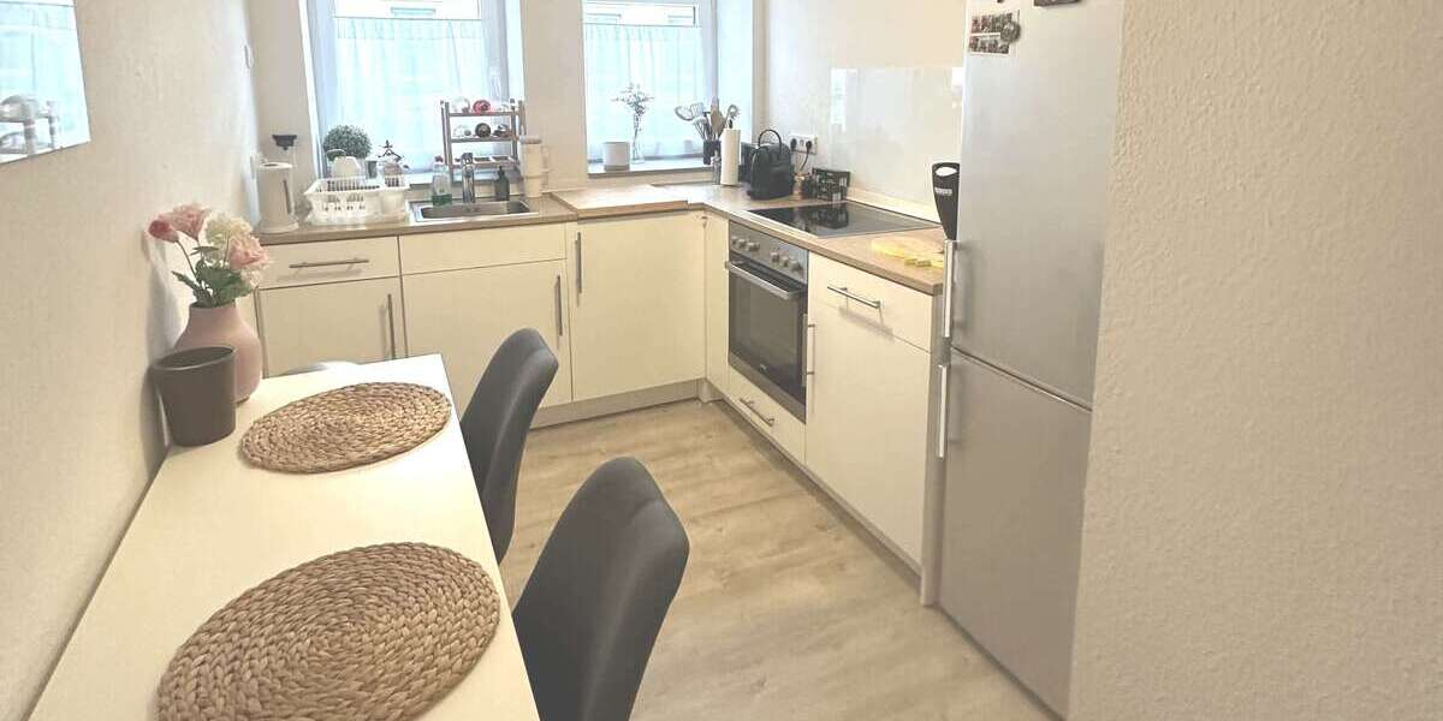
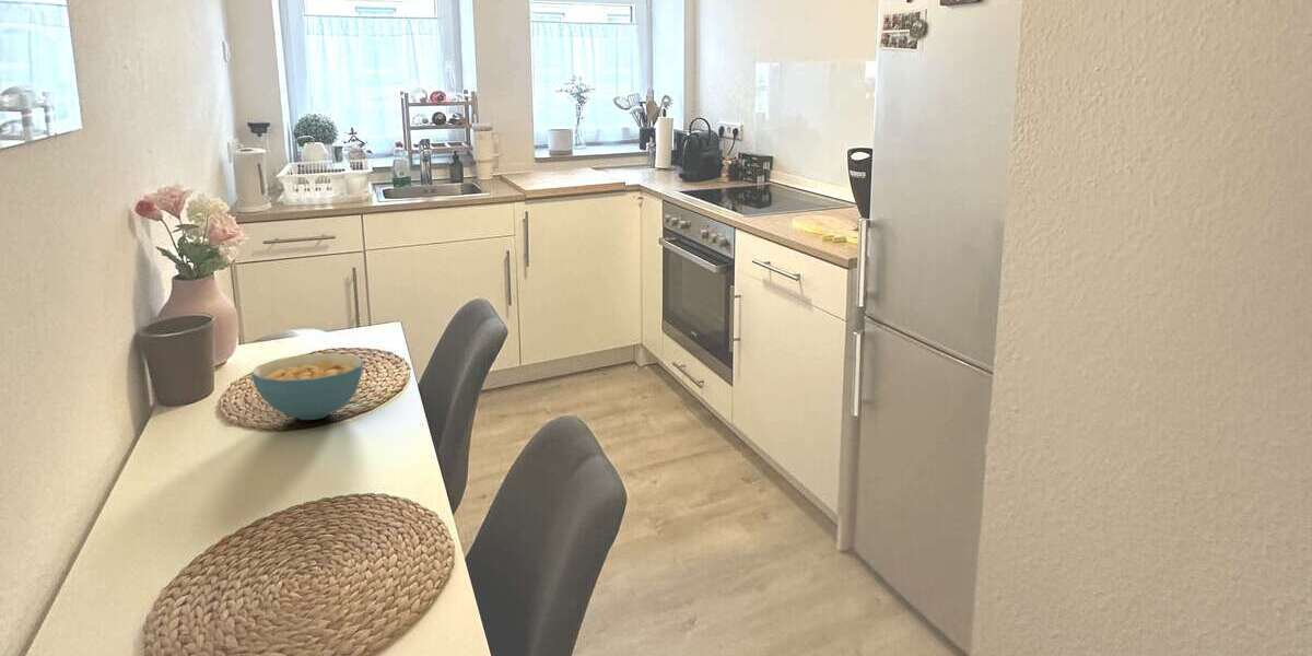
+ cereal bowl [250,352,364,421]
